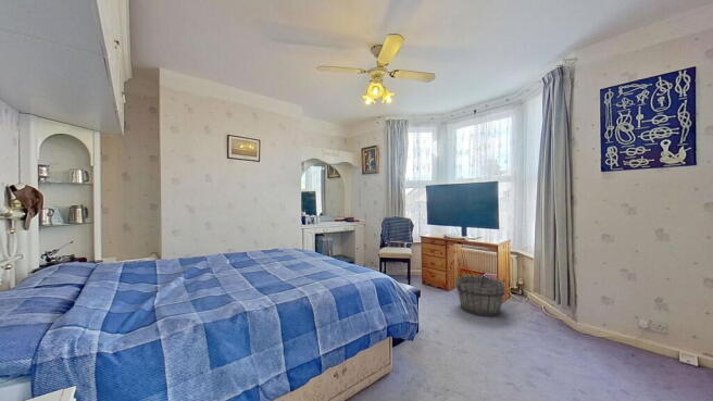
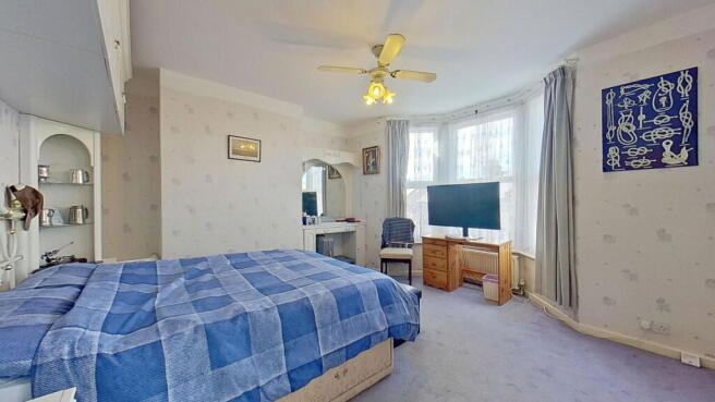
- wooden bucket [454,271,506,317]
